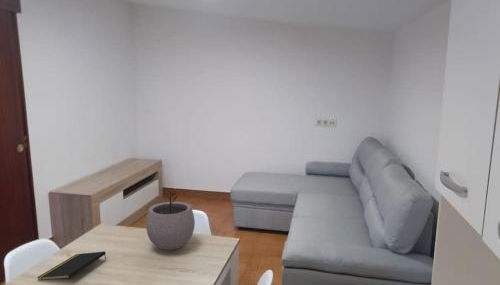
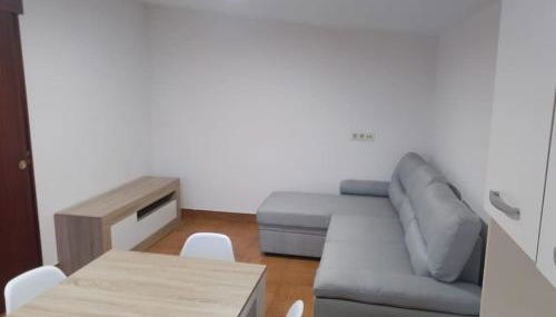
- notepad [36,250,107,282]
- plant pot [145,190,196,251]
